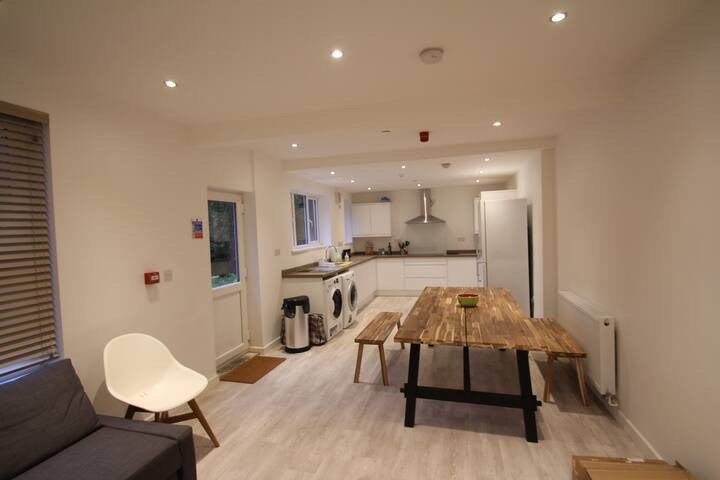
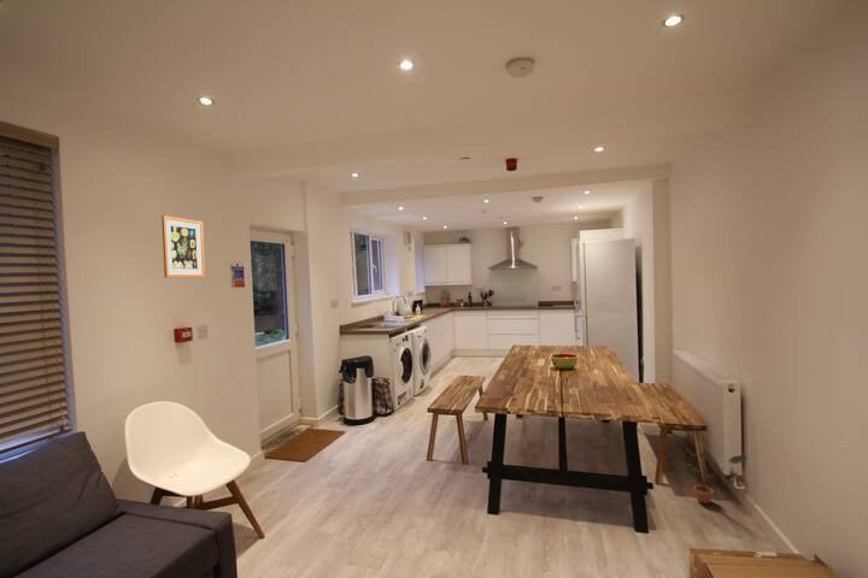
+ potted plant [676,447,749,505]
+ wall art [160,214,206,279]
